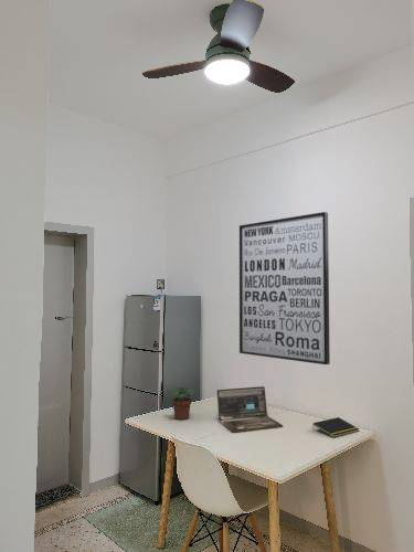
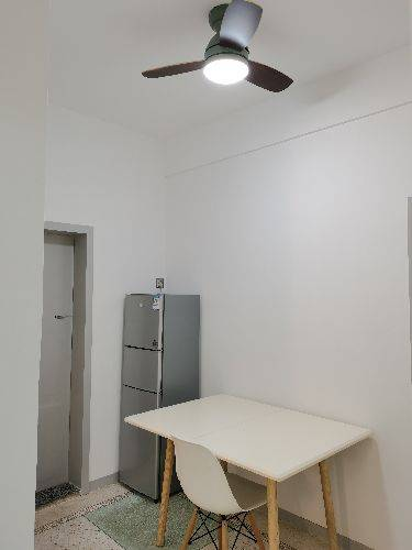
- wall art [238,211,331,365]
- laptop [216,385,284,434]
- potted plant [166,386,195,421]
- notepad [311,416,360,438]
